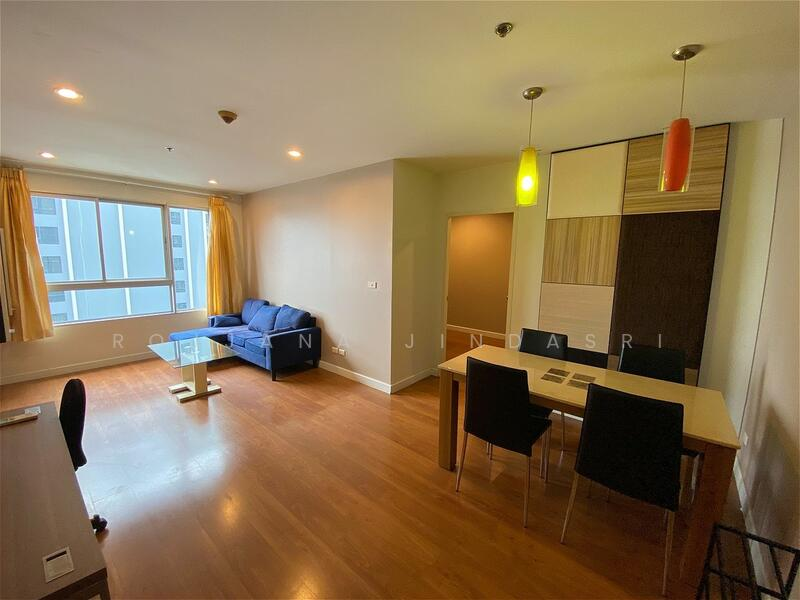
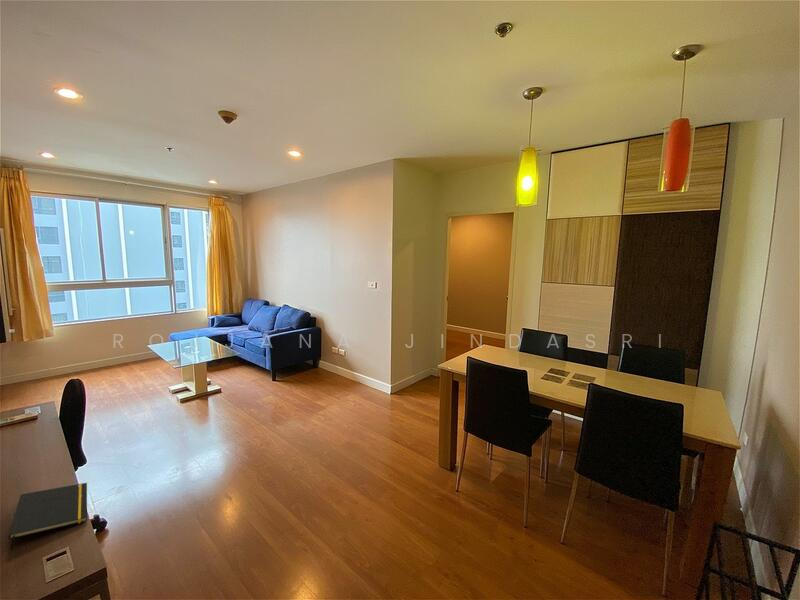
+ notepad [8,482,88,552]
